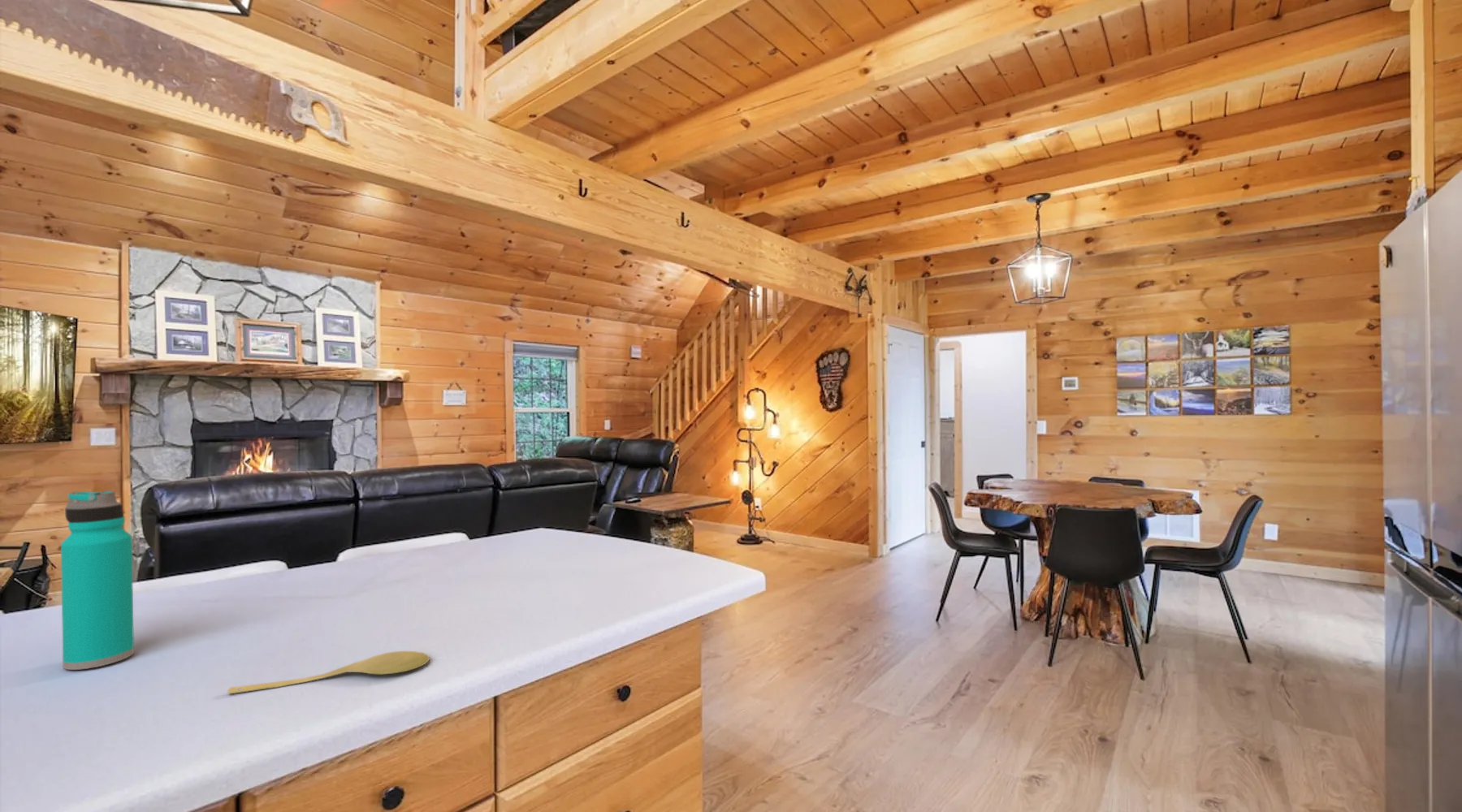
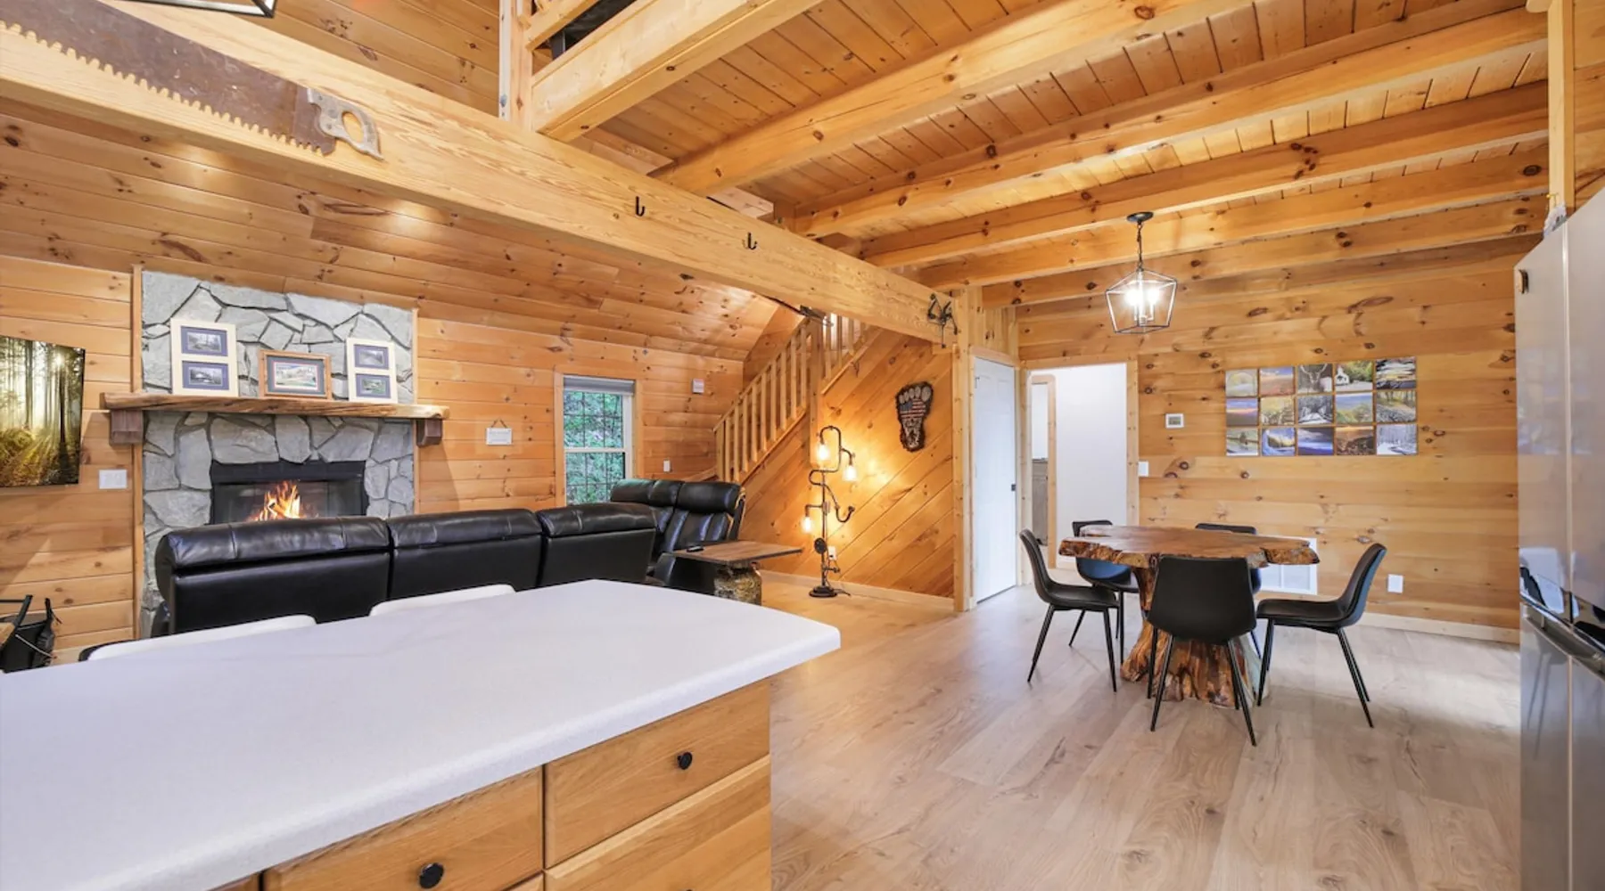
- water bottle [60,490,135,671]
- spoon [227,650,430,694]
